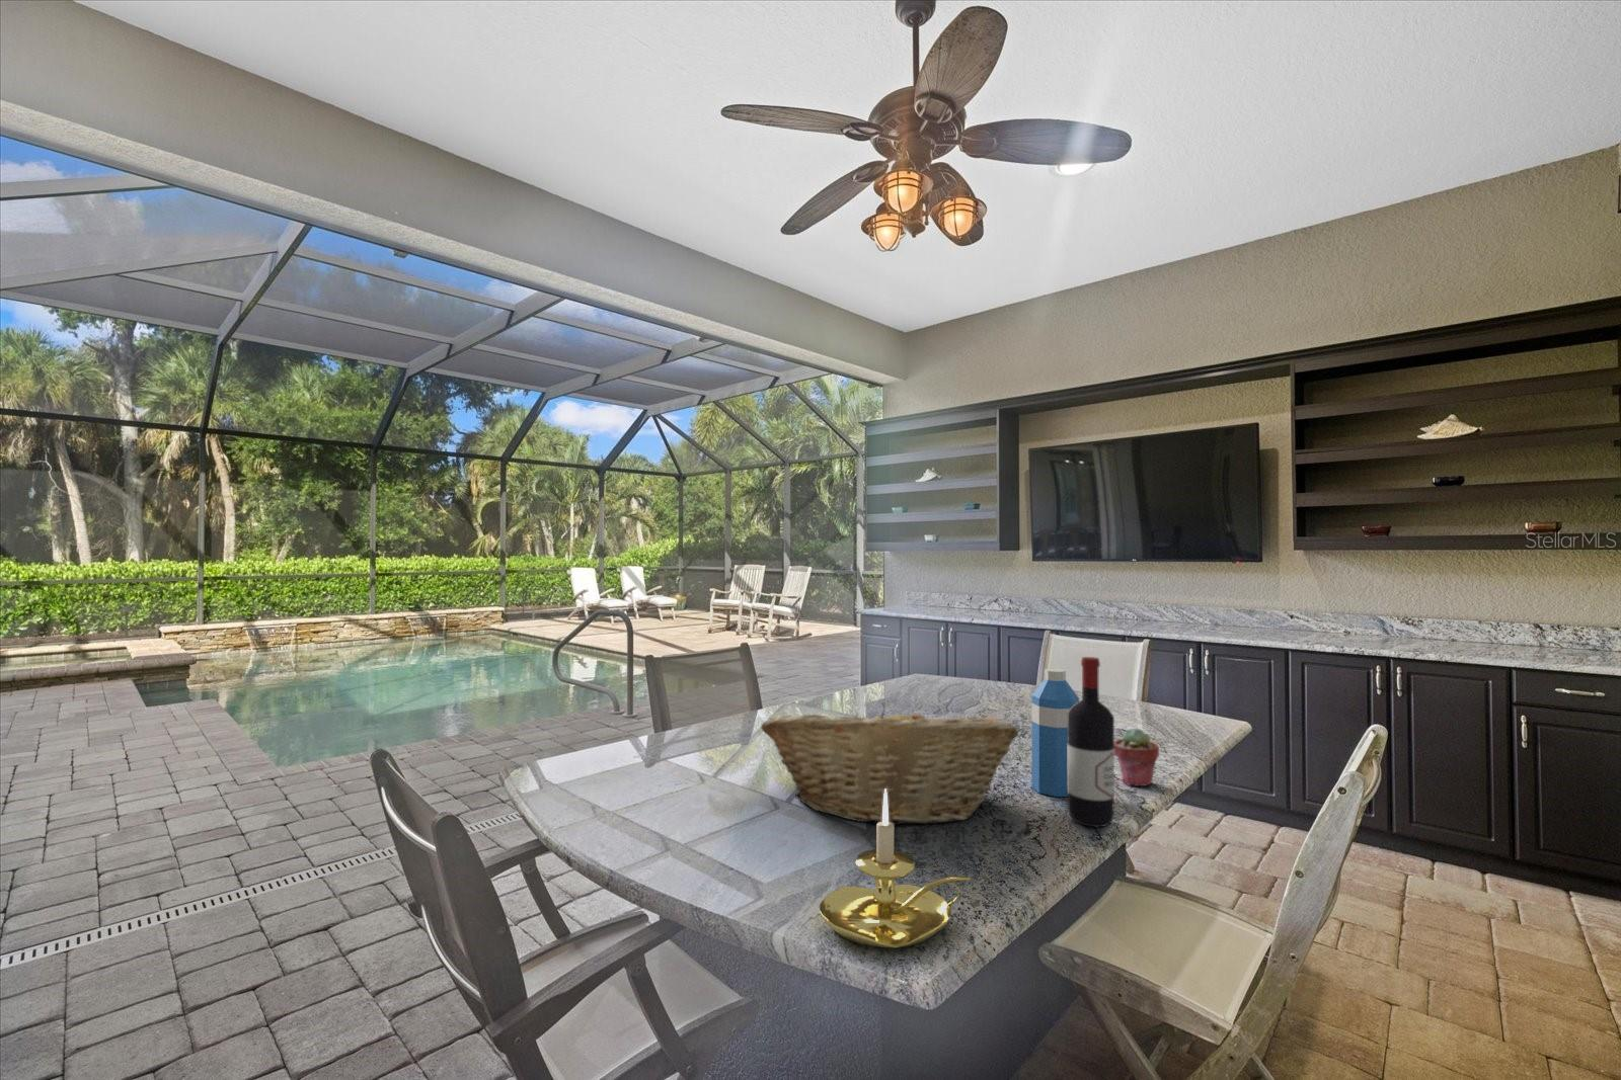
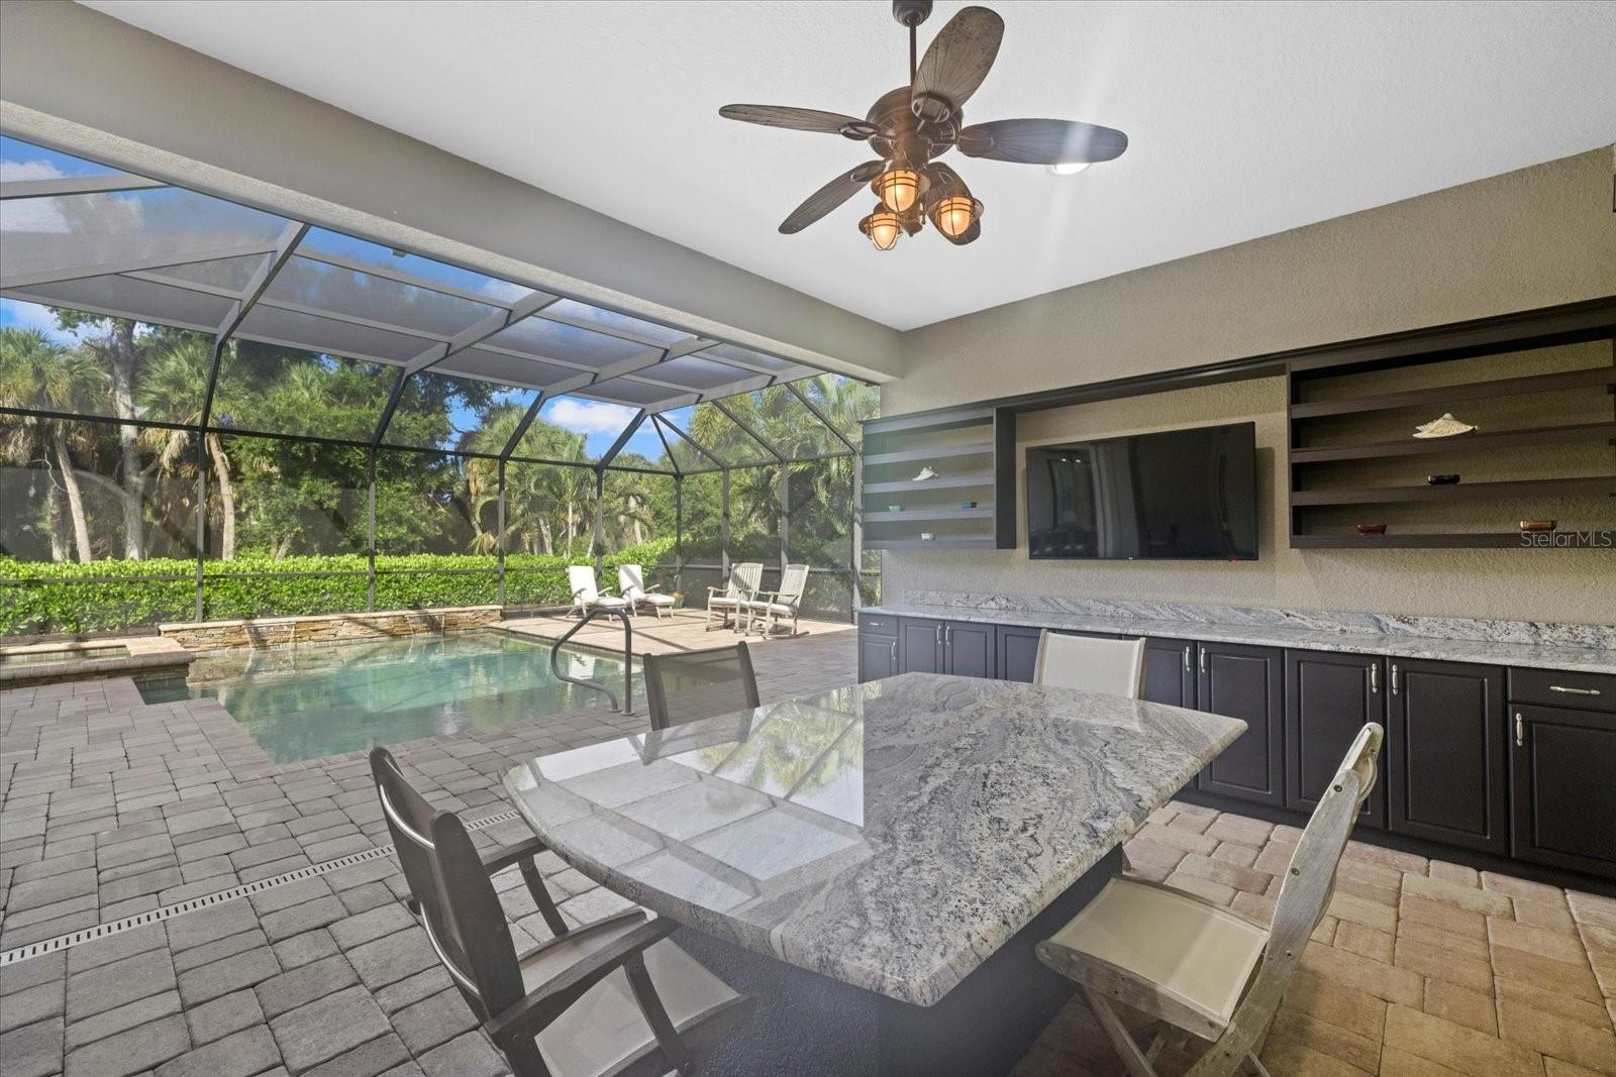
- wine bottle [1067,656,1116,828]
- candle holder [819,788,972,950]
- potted succulent [1114,727,1160,787]
- water bottle [1031,668,1079,798]
- fruit basket [760,702,1019,826]
